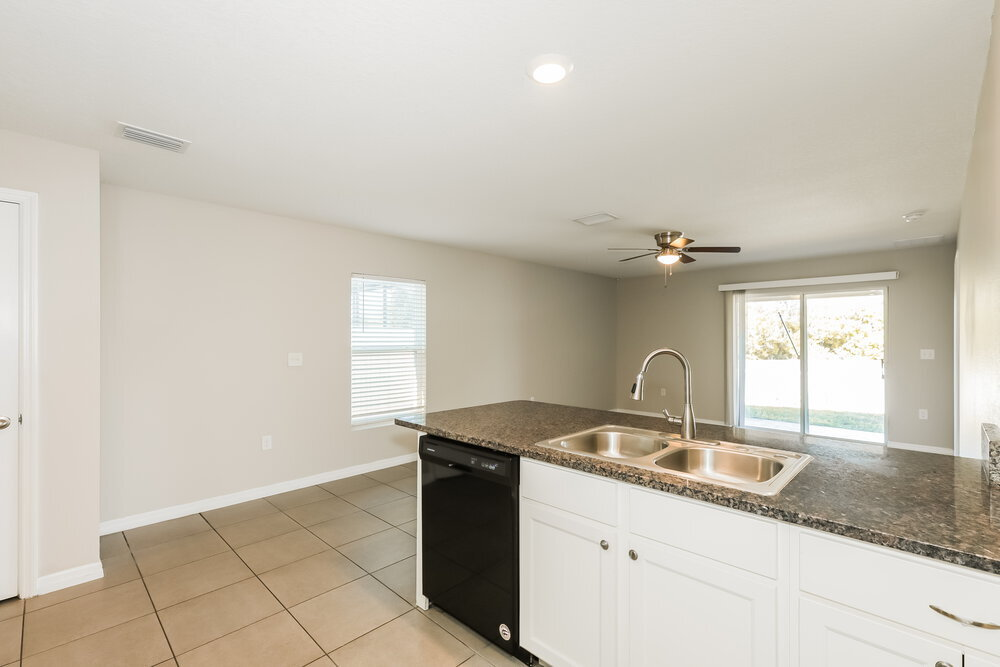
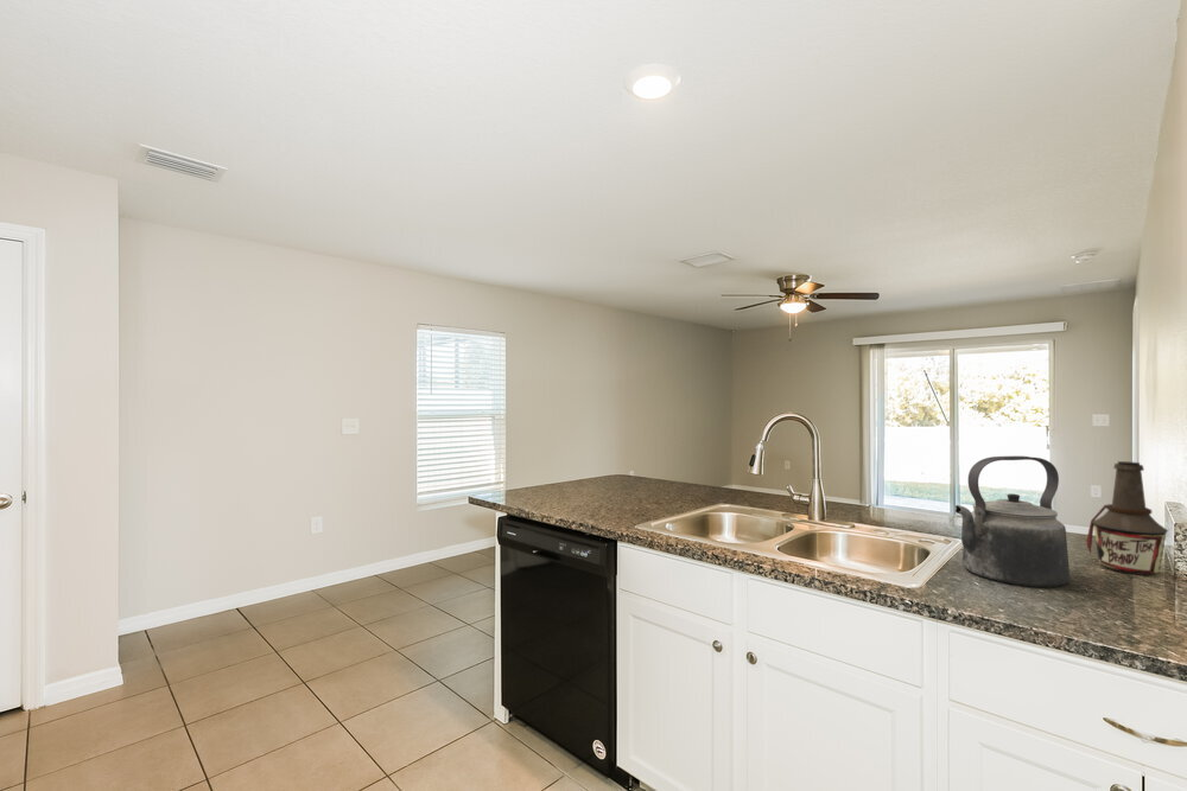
+ bottle [1085,460,1169,576]
+ kettle [954,455,1071,588]
